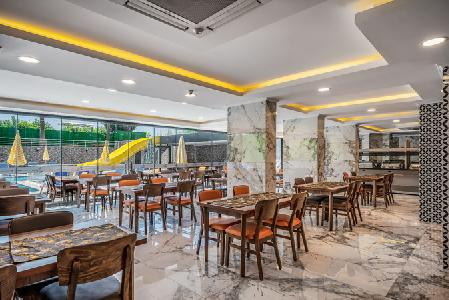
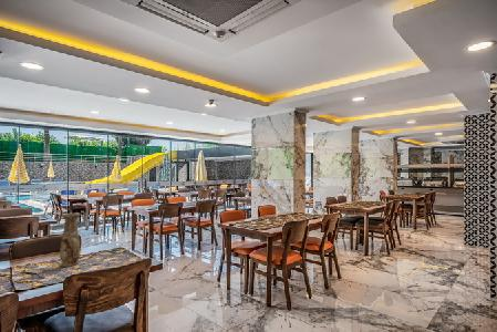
+ vase [59,211,82,268]
